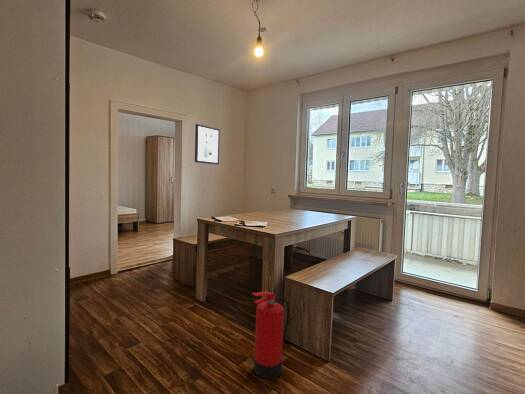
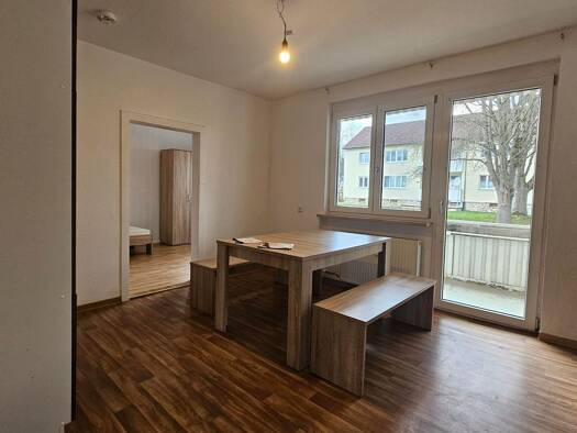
- wall art [194,123,221,166]
- fire extinguisher [251,290,290,380]
